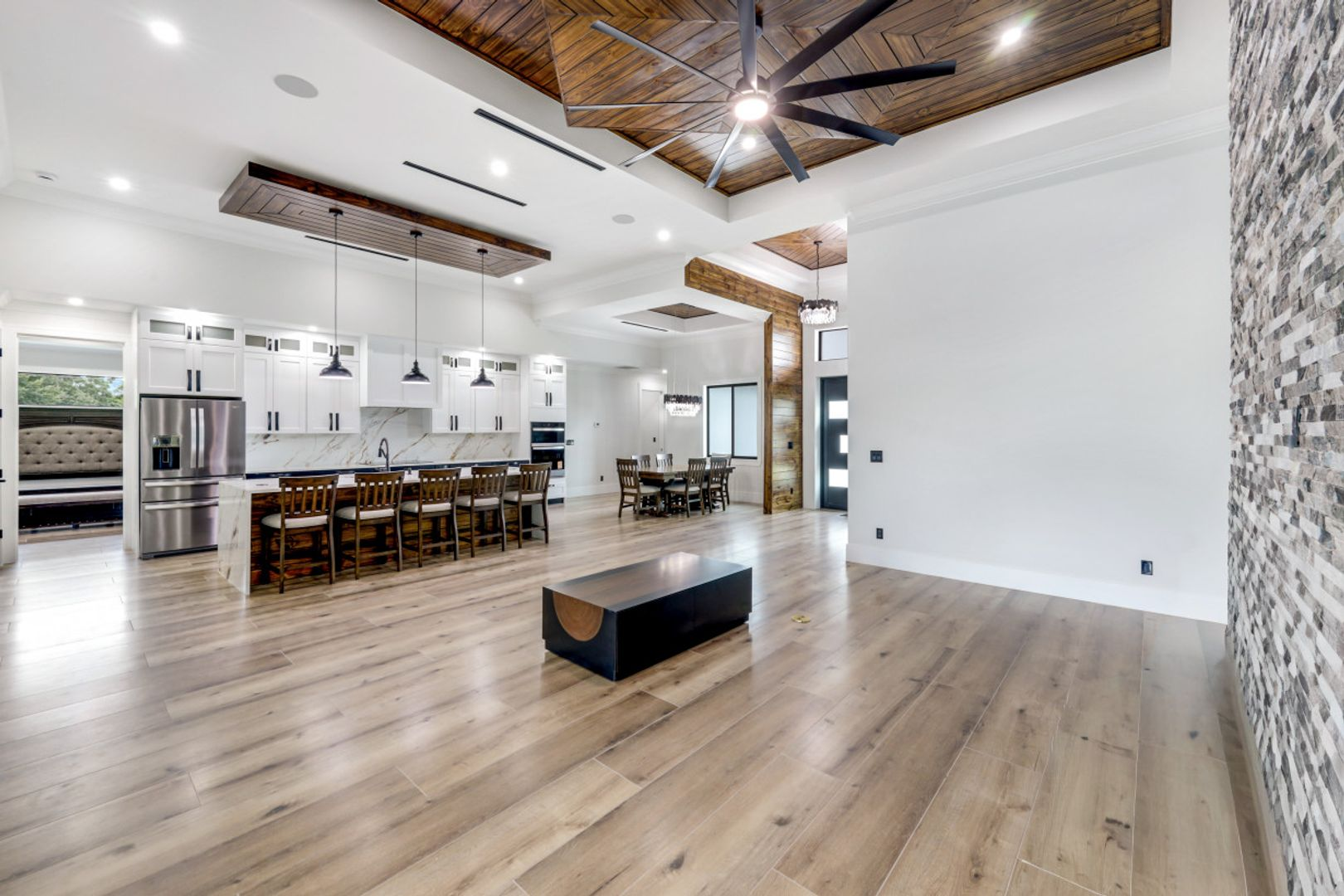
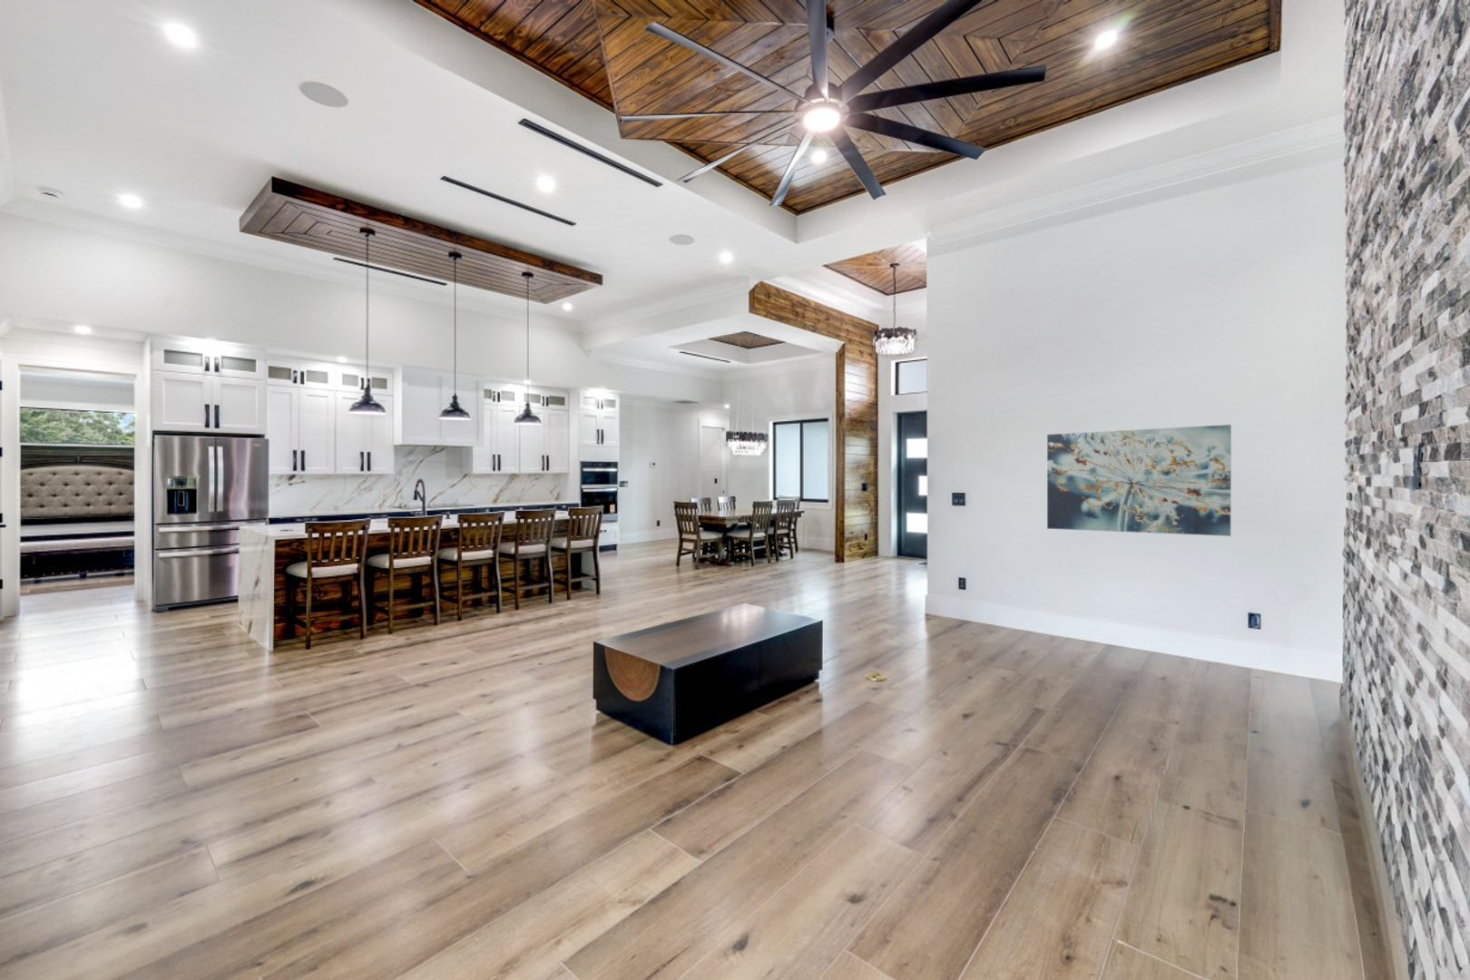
+ wall art [1047,423,1233,537]
